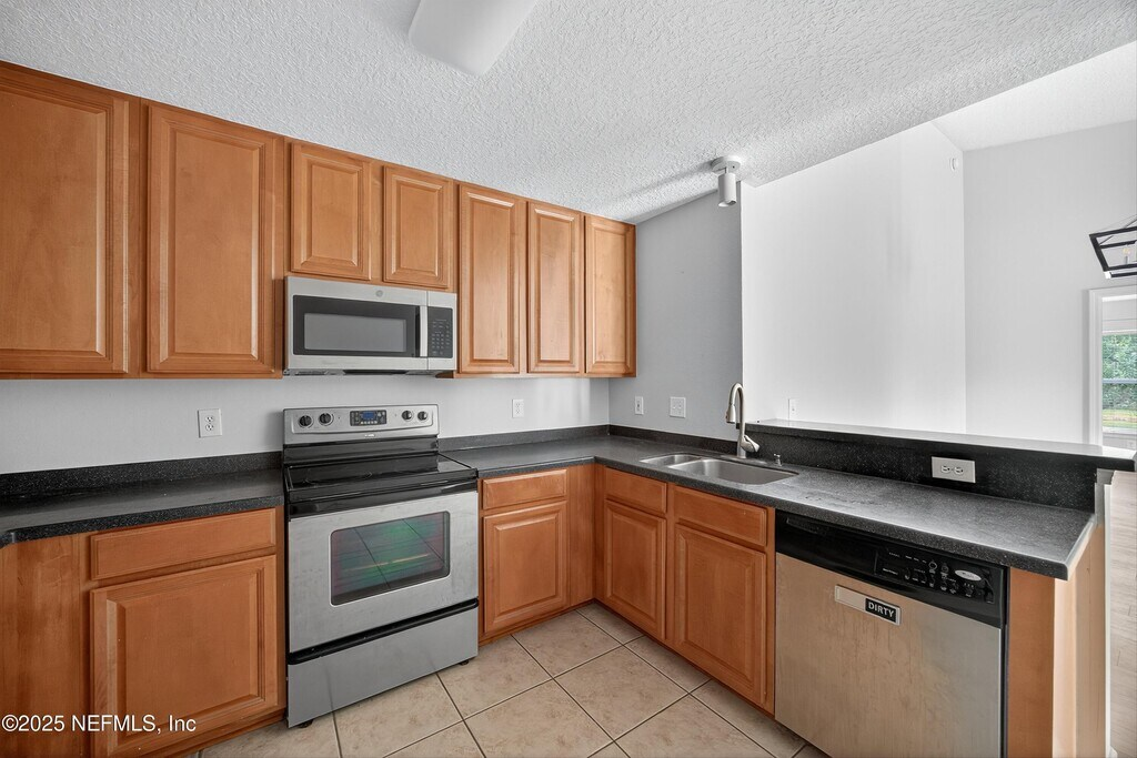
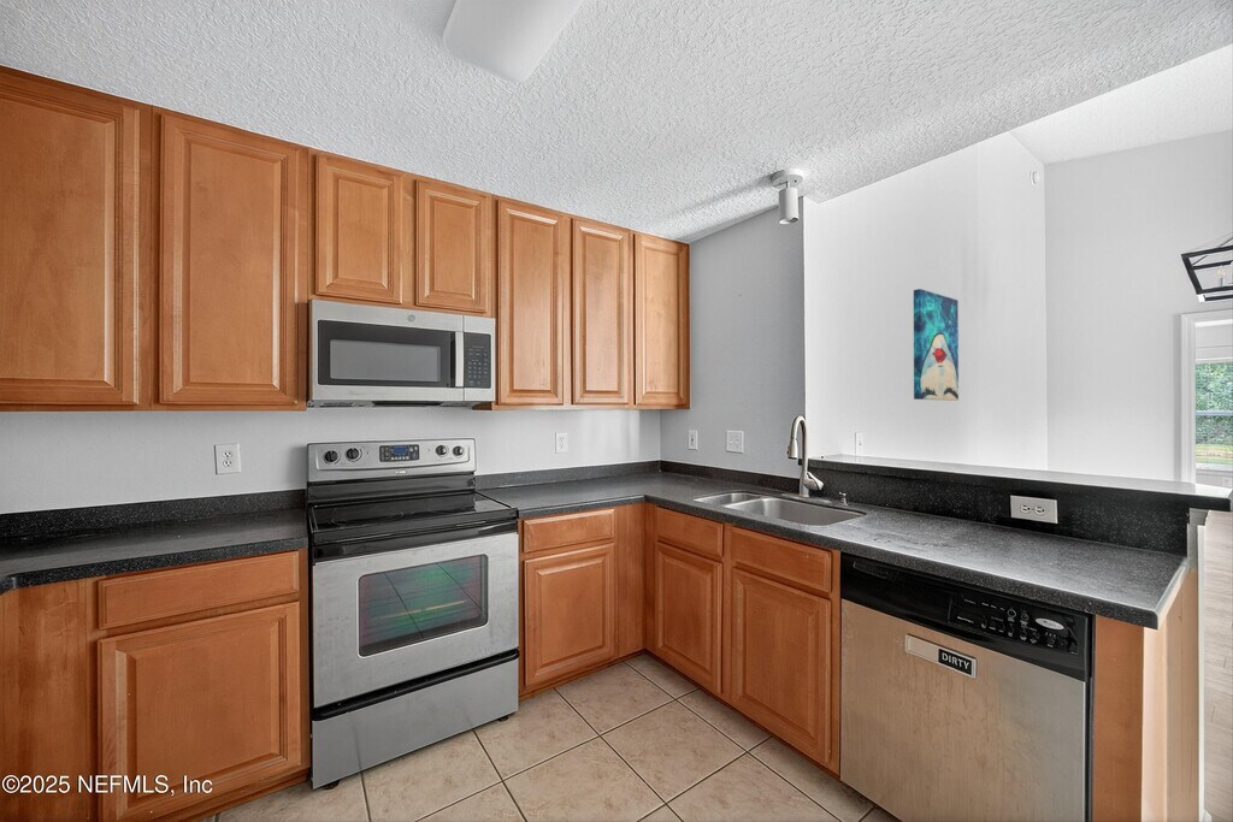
+ wall art [913,288,960,402]
